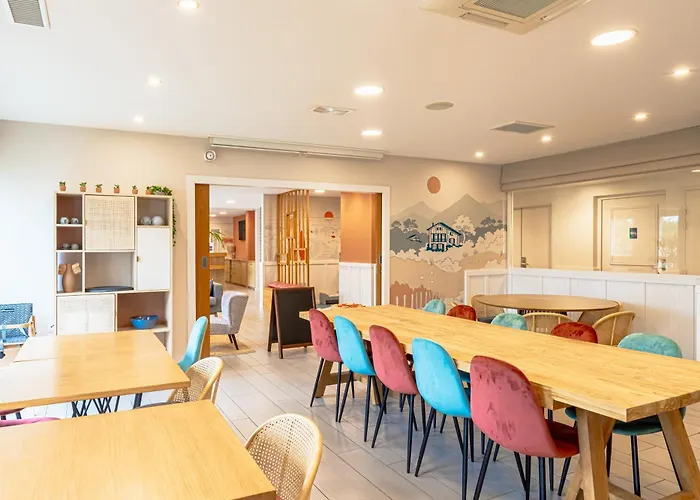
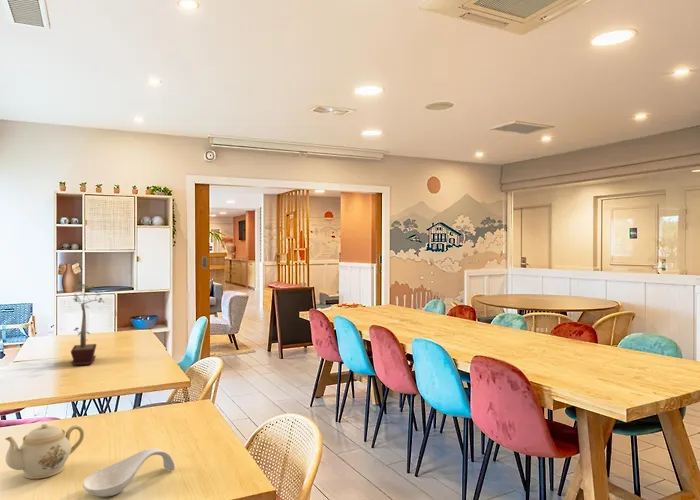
+ teapot [4,423,85,480]
+ spoon rest [82,447,176,498]
+ potted plant [70,277,105,367]
